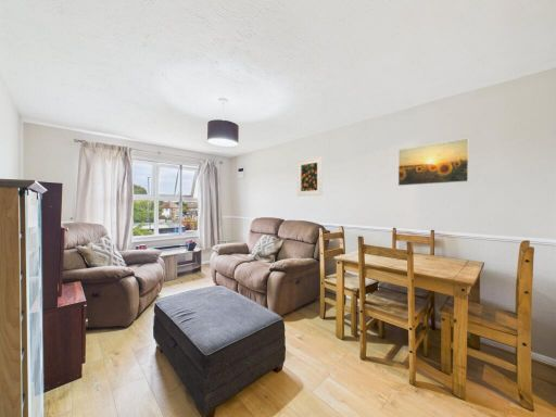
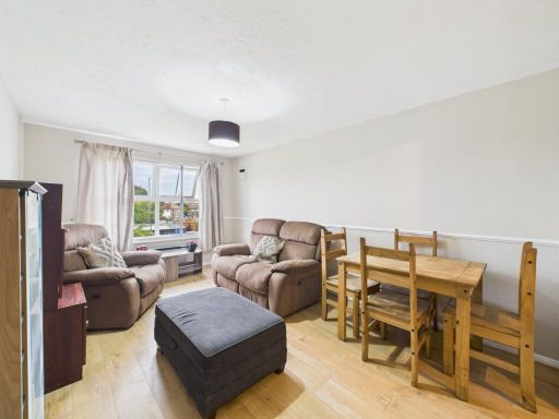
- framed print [397,137,470,187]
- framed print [296,155,324,198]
